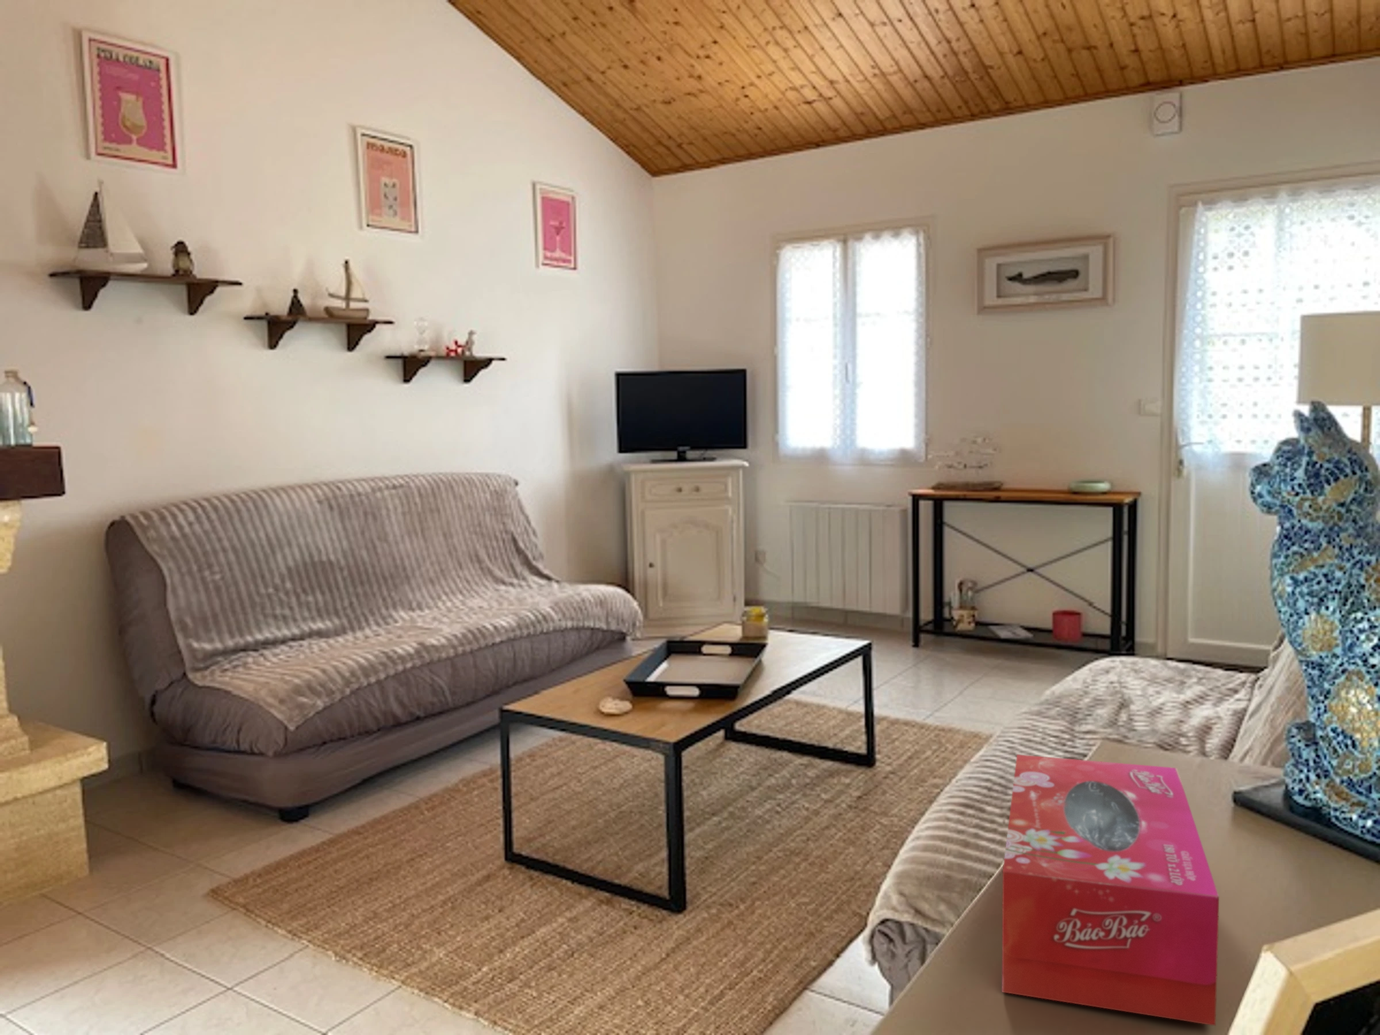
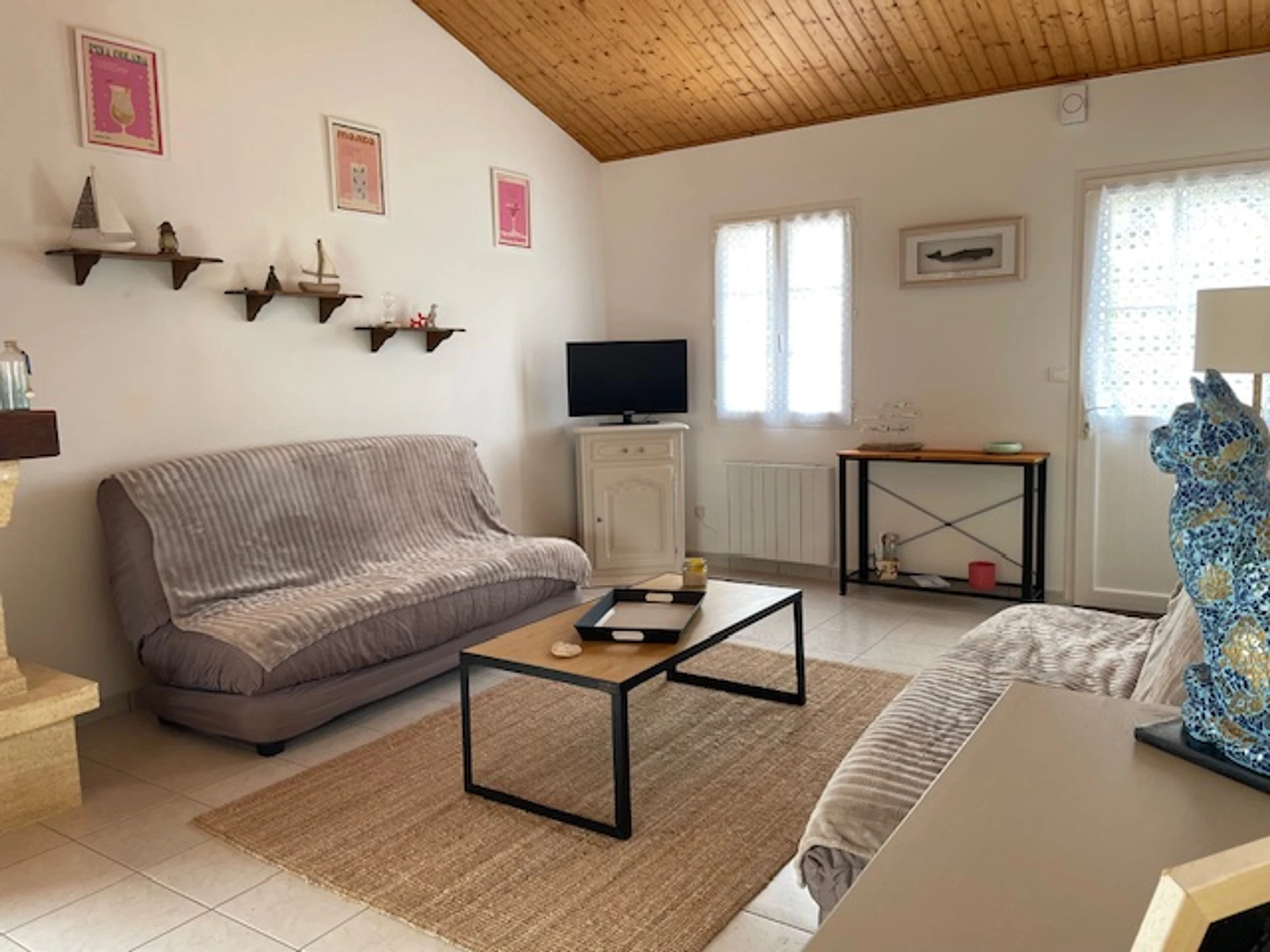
- tissue box [1002,753,1219,1026]
